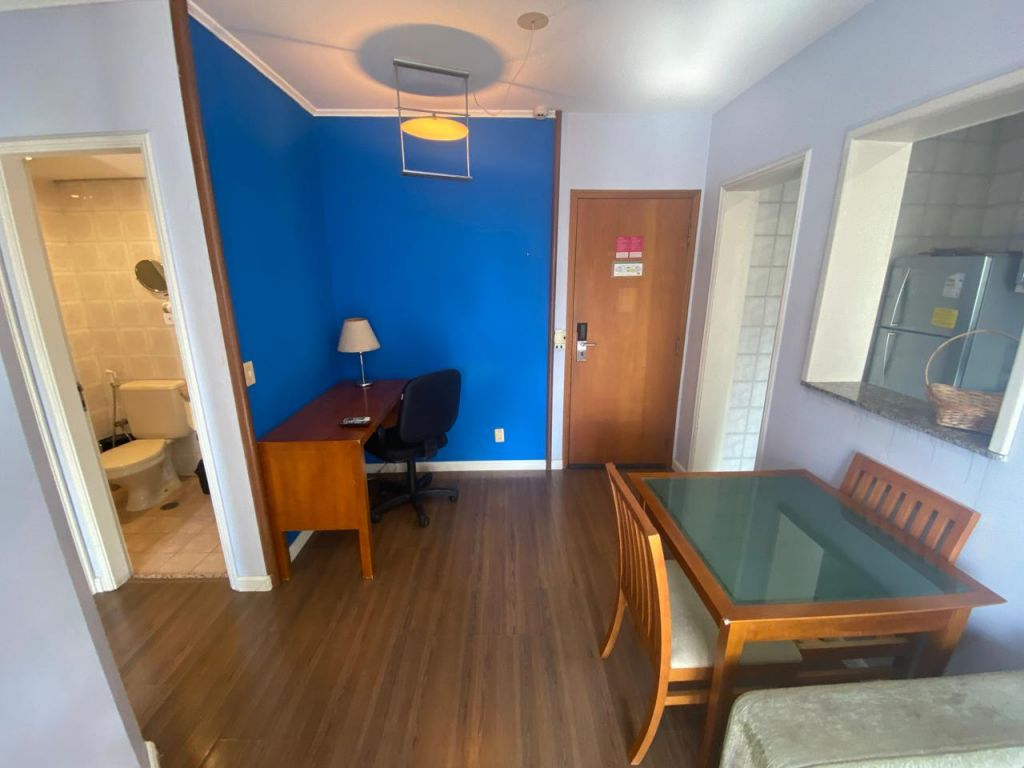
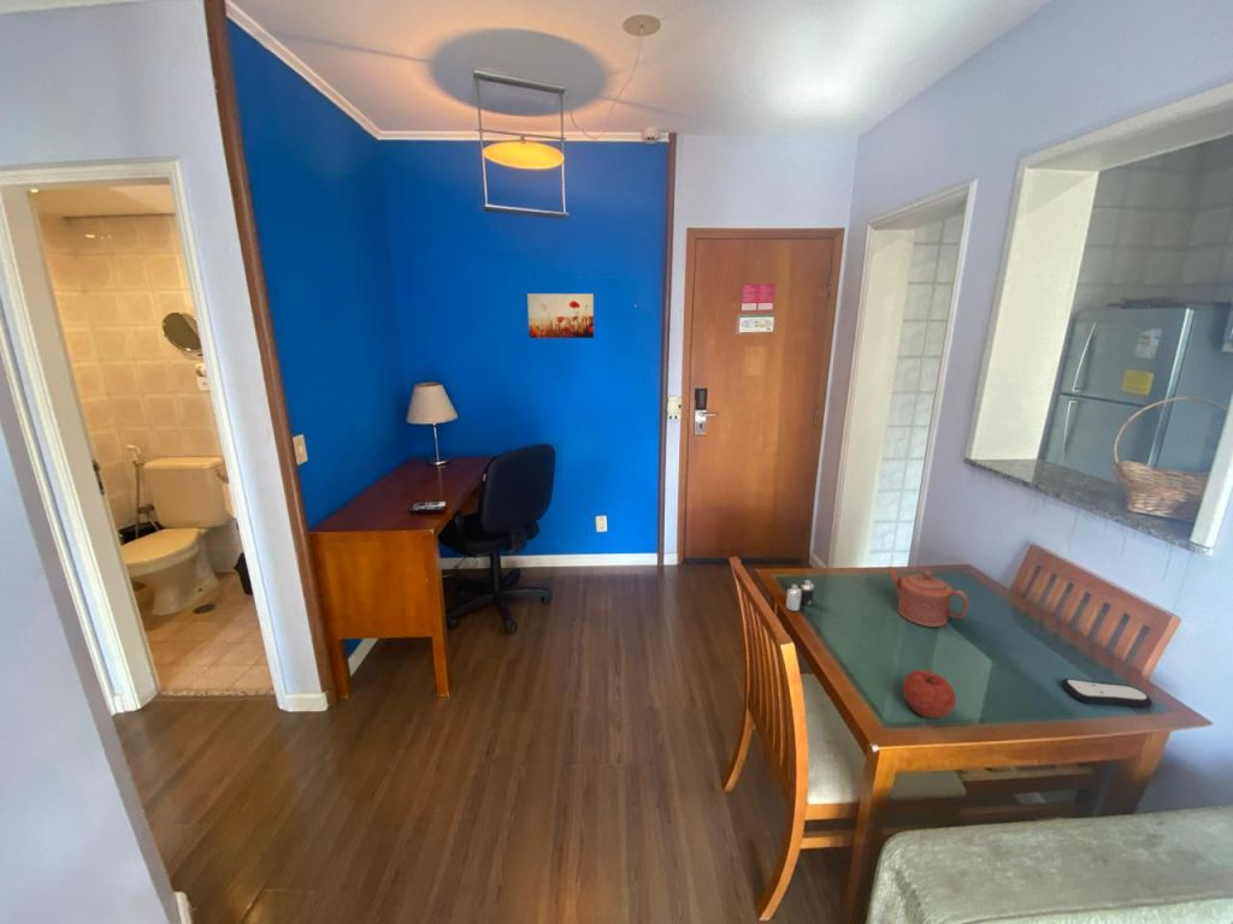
+ wall art [526,292,595,339]
+ candle [785,579,815,612]
+ fruit [902,669,957,719]
+ teapot [886,565,969,628]
+ remote control [1060,677,1154,709]
